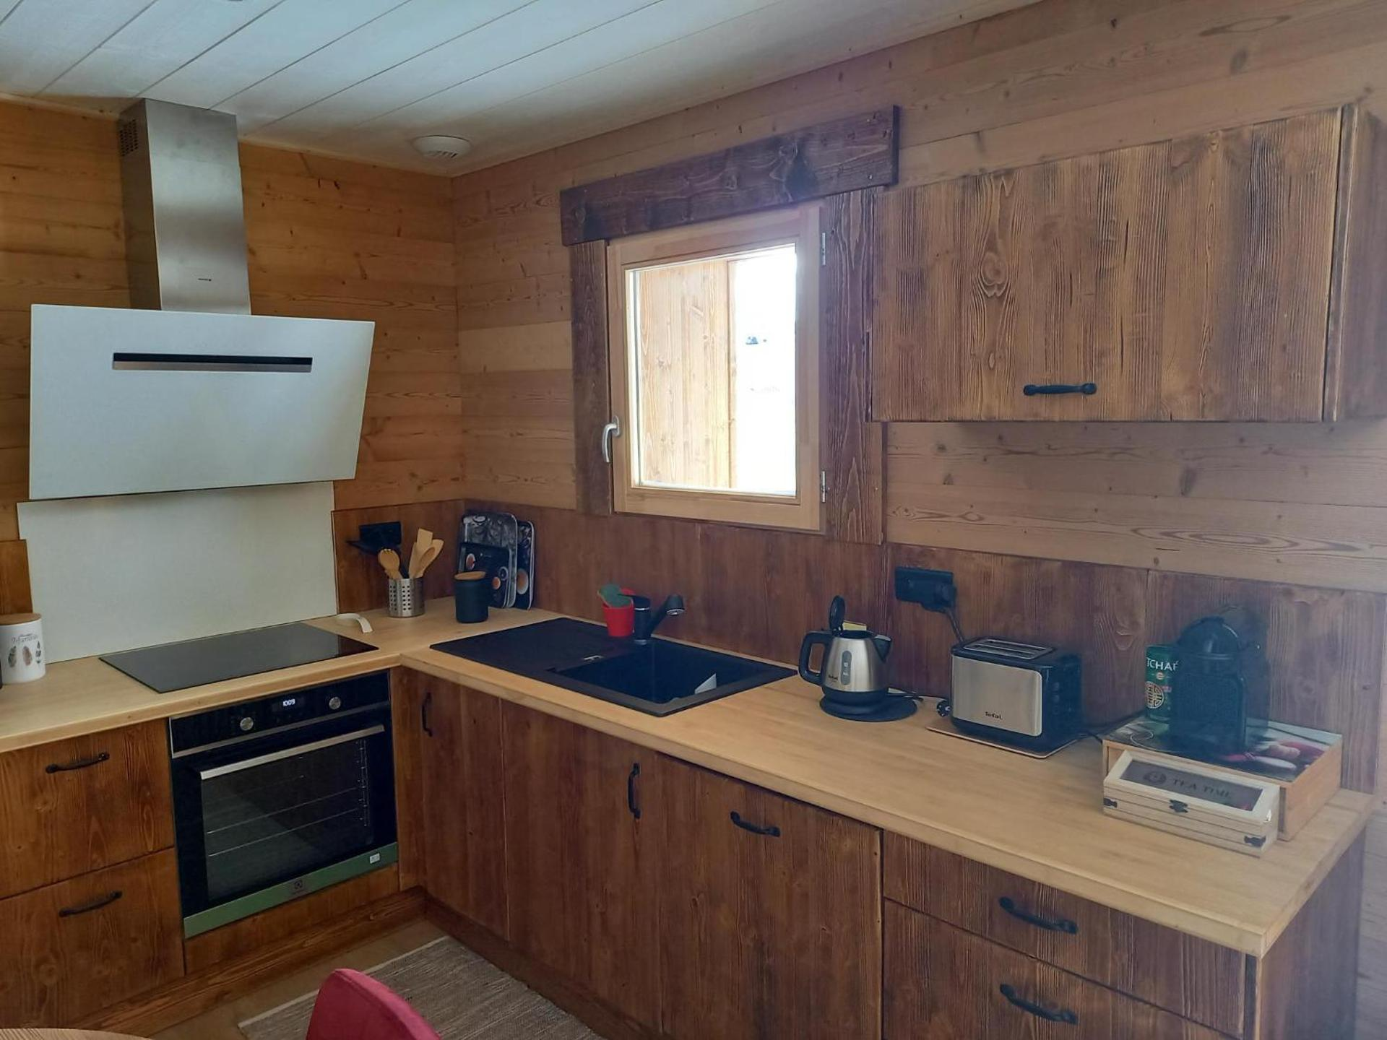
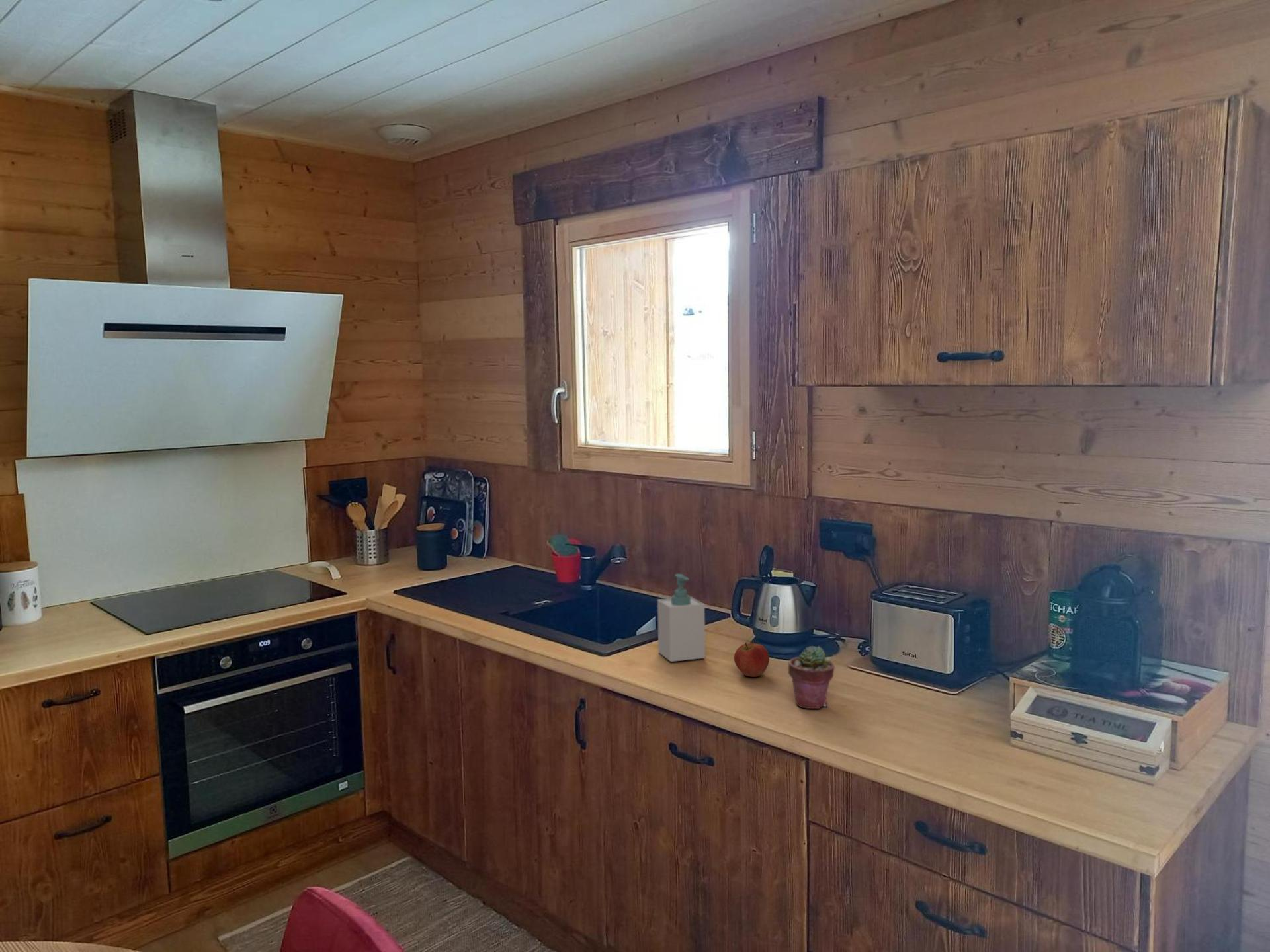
+ soap bottle [657,573,706,662]
+ apple [734,642,770,678]
+ potted succulent [788,645,835,709]
